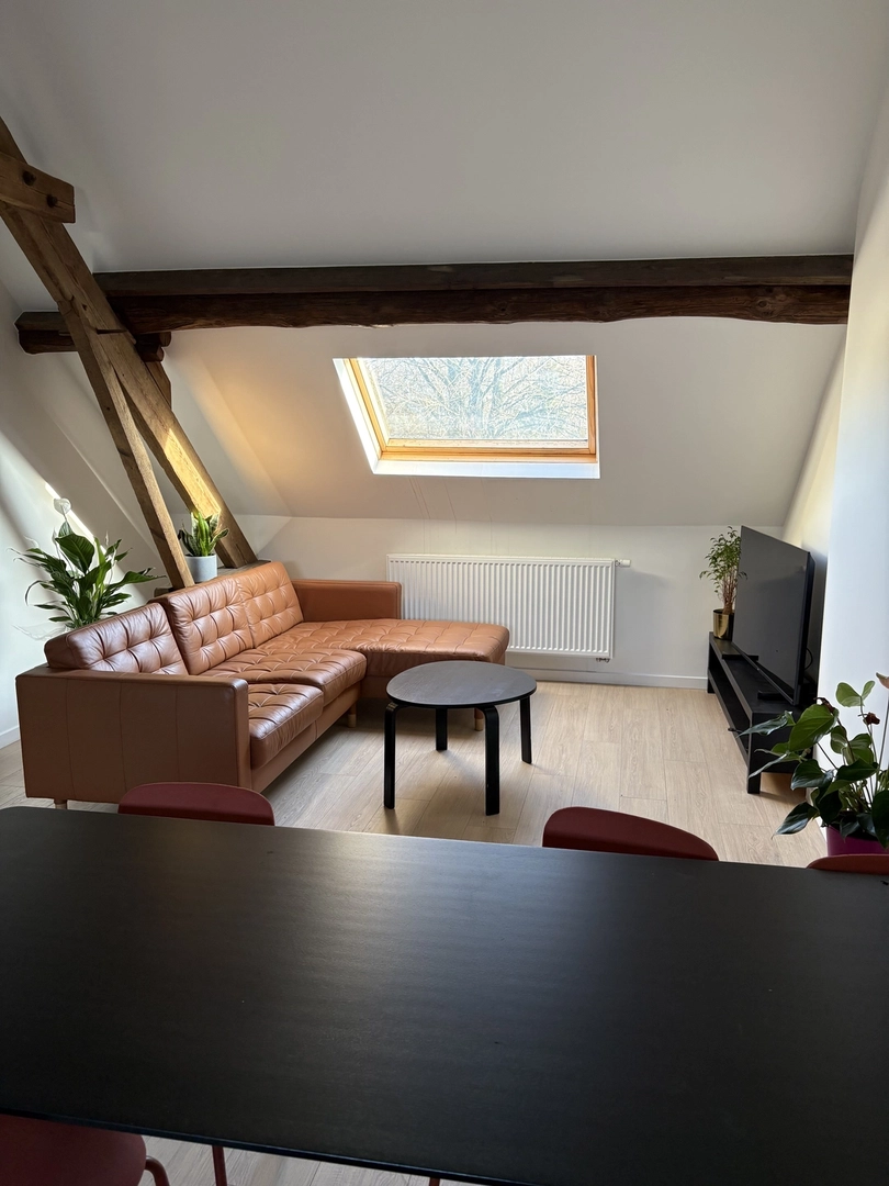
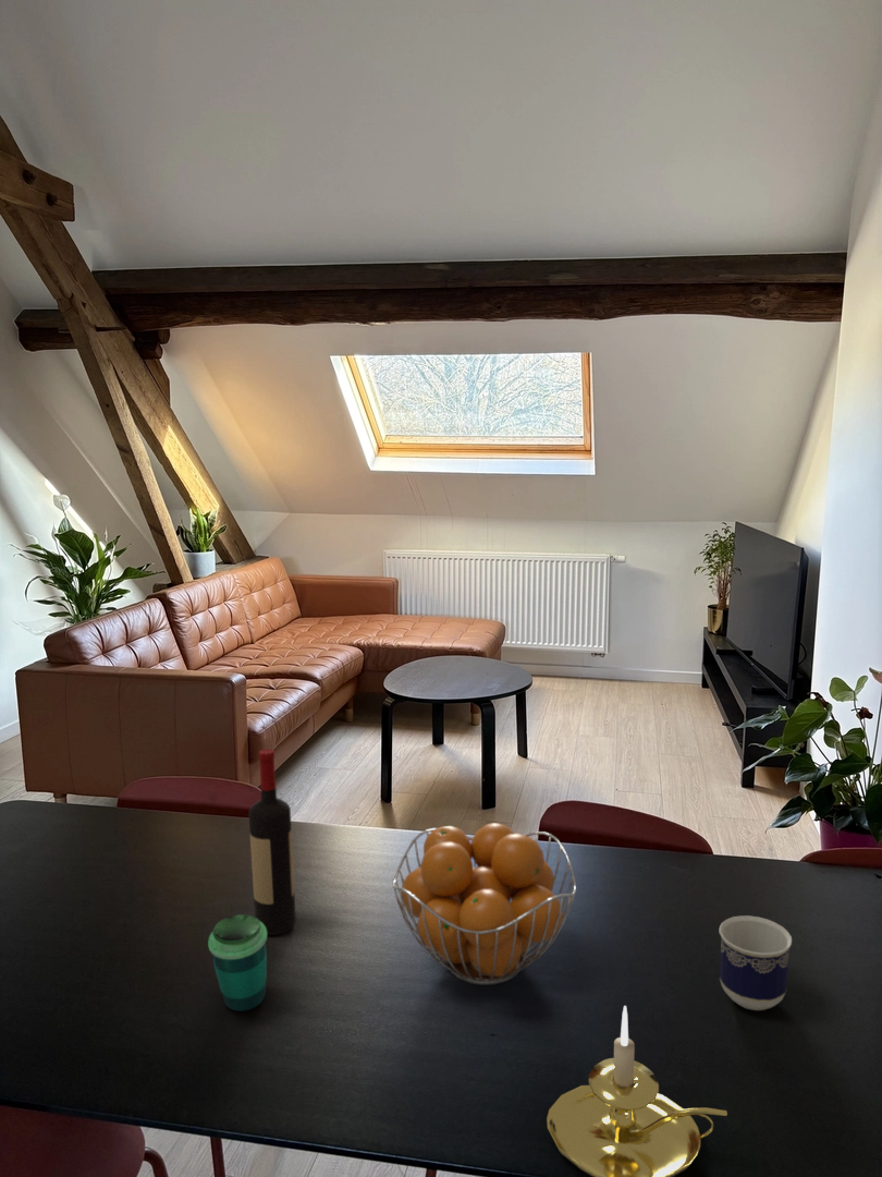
+ wine bottle [247,748,297,936]
+ cup [719,914,793,1011]
+ candle holder [546,1005,728,1177]
+ fruit basket [391,822,577,986]
+ cup [207,913,268,1012]
